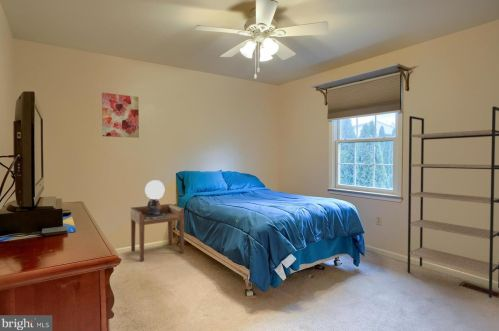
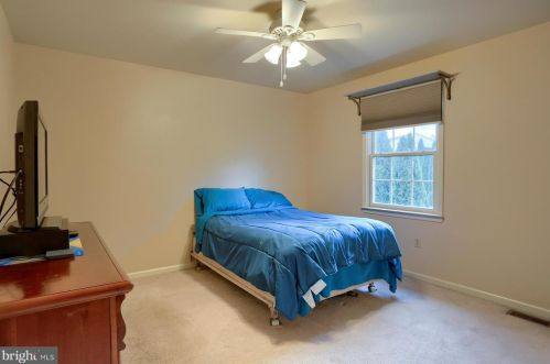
- shelving unit [407,105,499,299]
- side table [130,203,185,263]
- table lamp [144,179,165,219]
- wall art [101,92,140,139]
